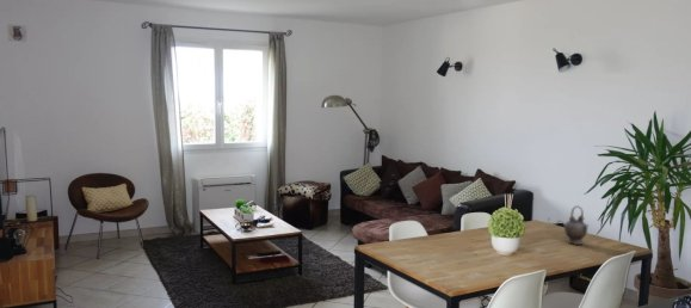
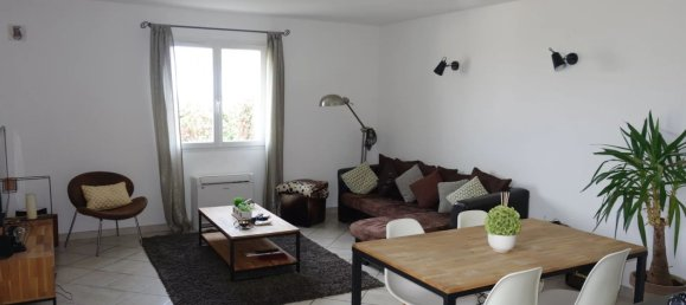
- teapot [563,204,588,246]
